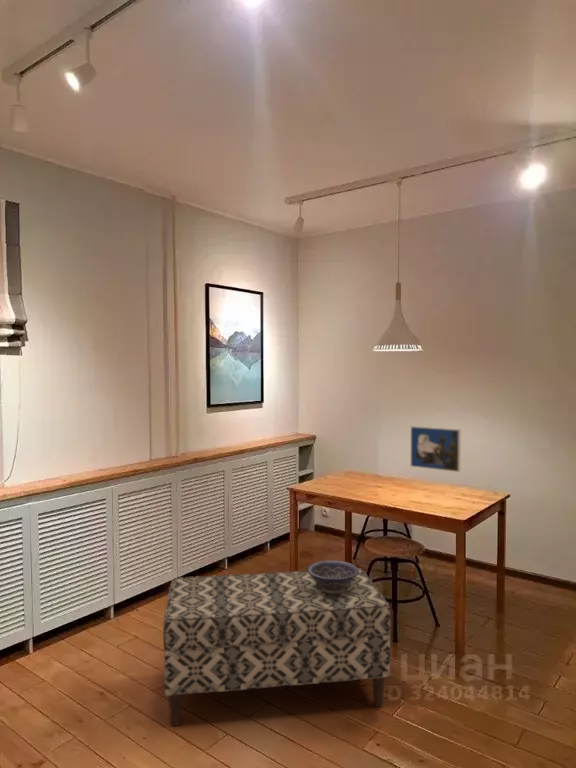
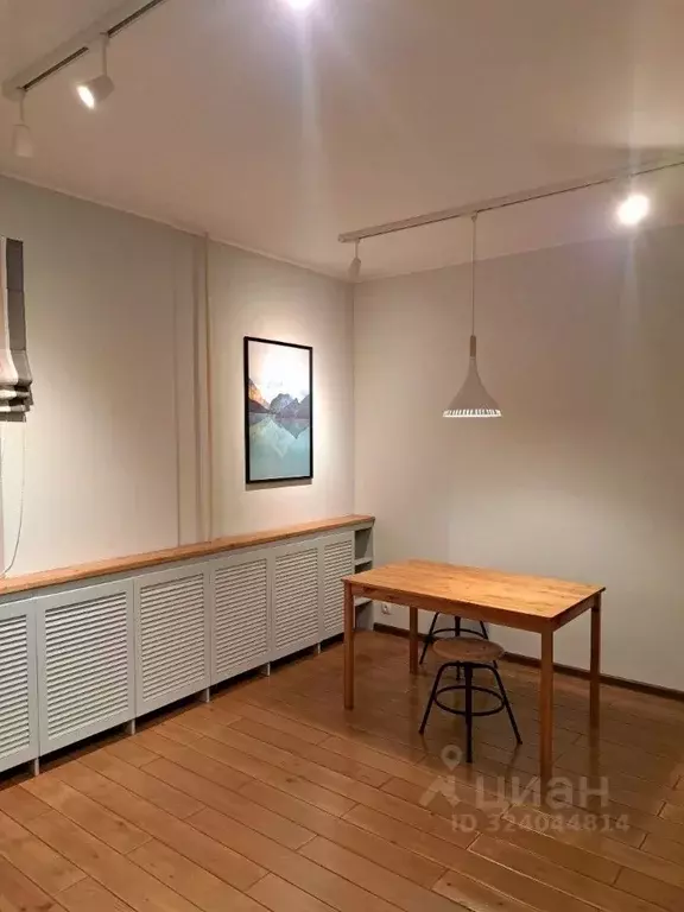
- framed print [410,425,461,473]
- bench [162,567,392,727]
- decorative bowl [306,559,359,593]
